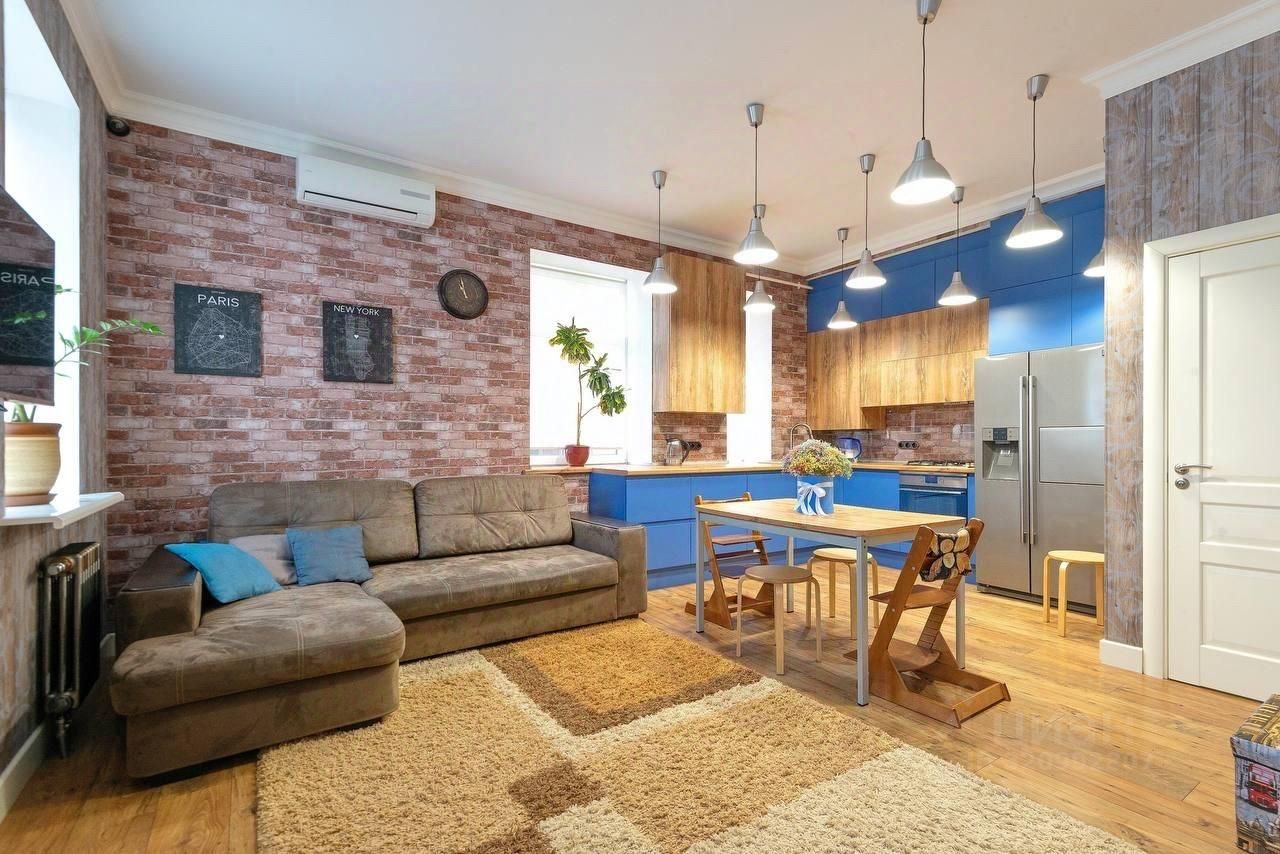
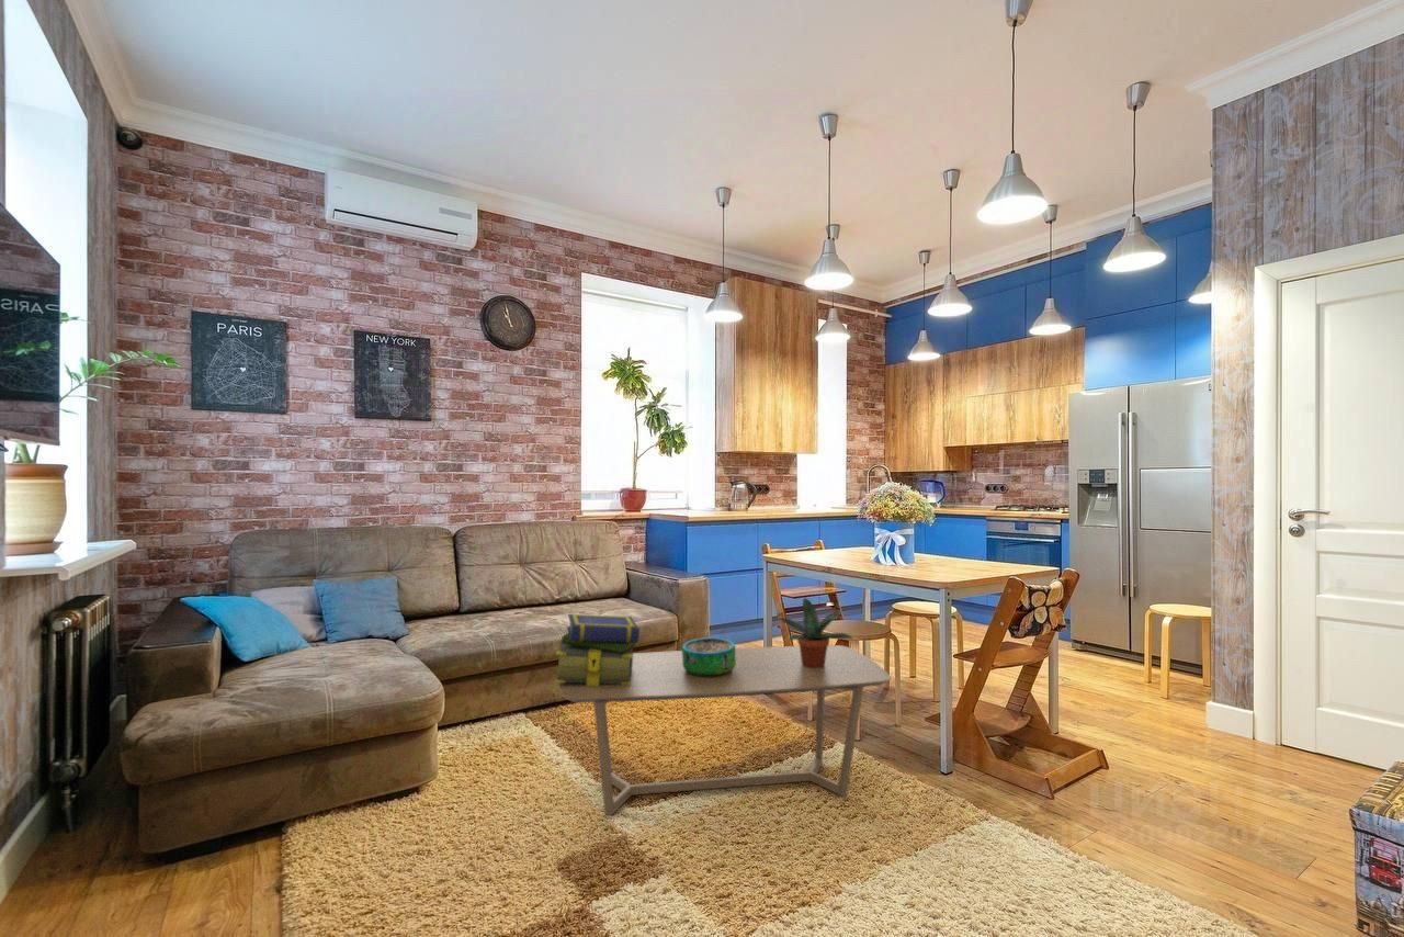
+ stack of books [554,613,641,686]
+ decorative bowl [681,636,736,677]
+ potted plant [775,597,854,668]
+ coffee table [557,644,892,817]
